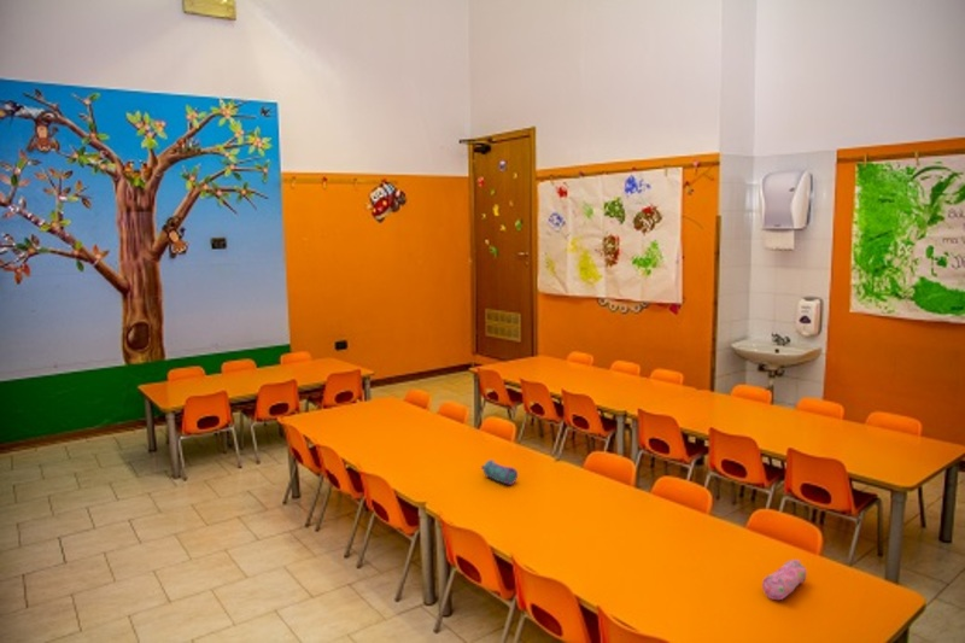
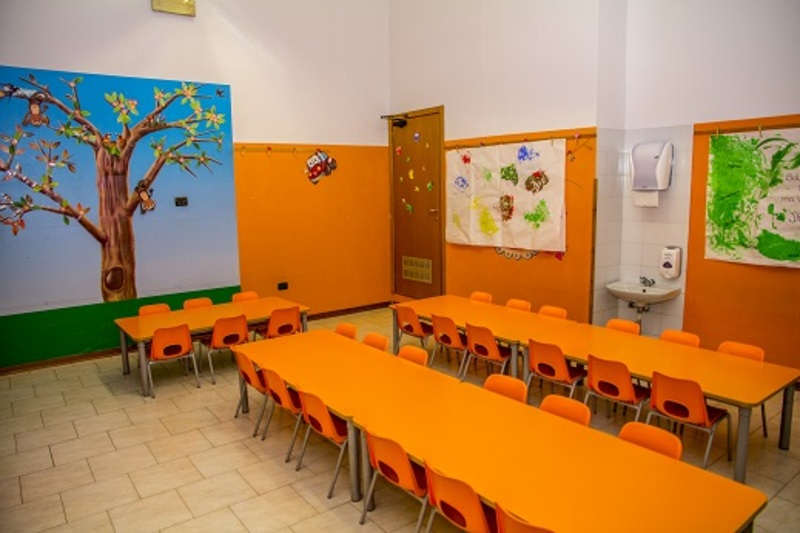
- pencil case [480,458,519,486]
- pencil case [761,559,808,601]
